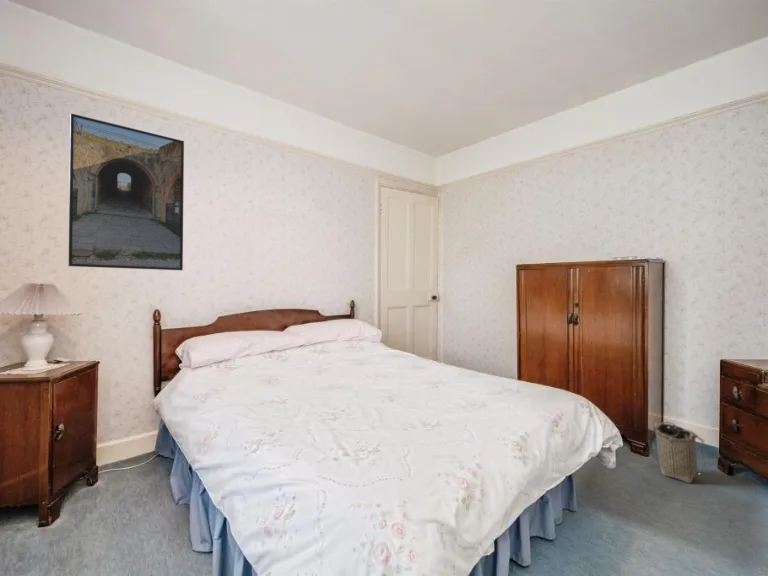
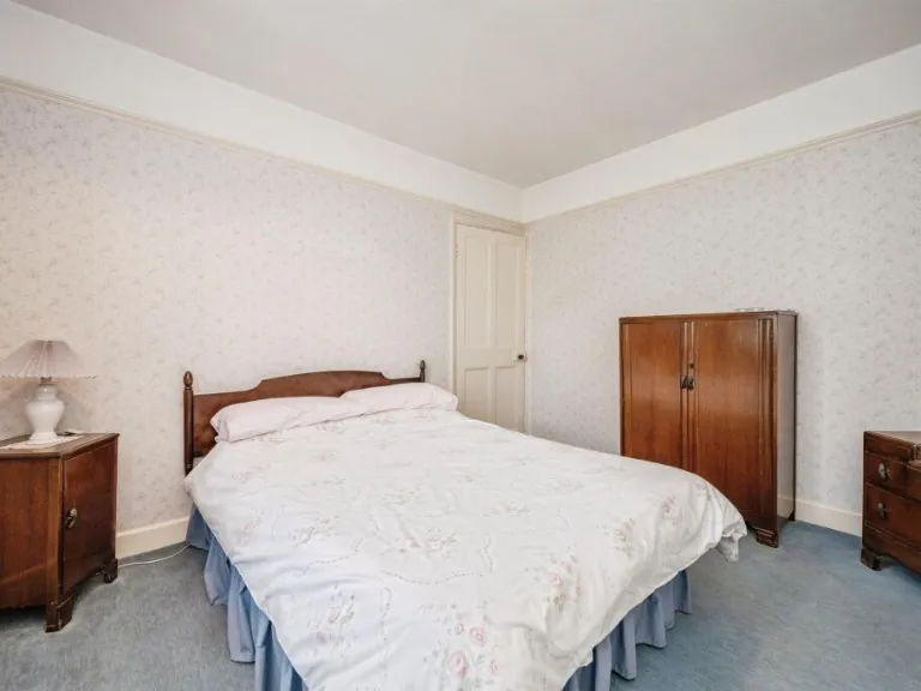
- basket [651,421,706,485]
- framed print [68,112,185,271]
